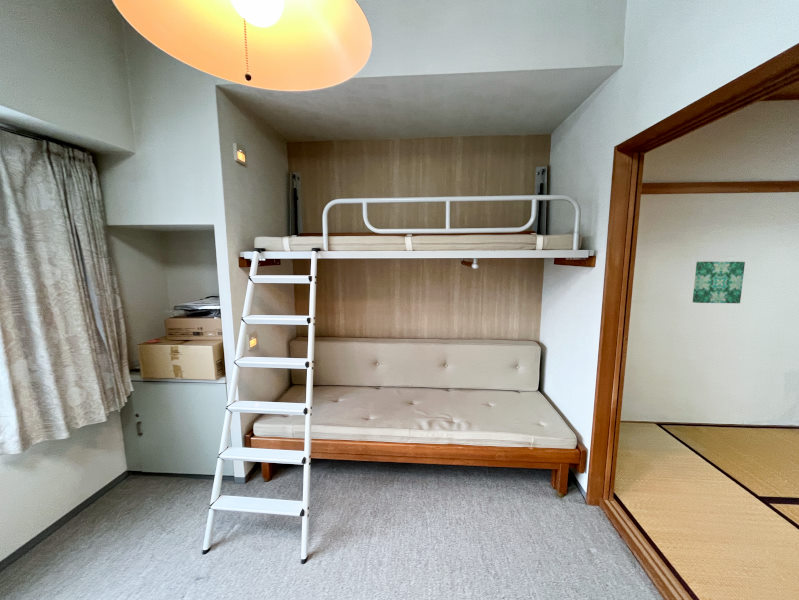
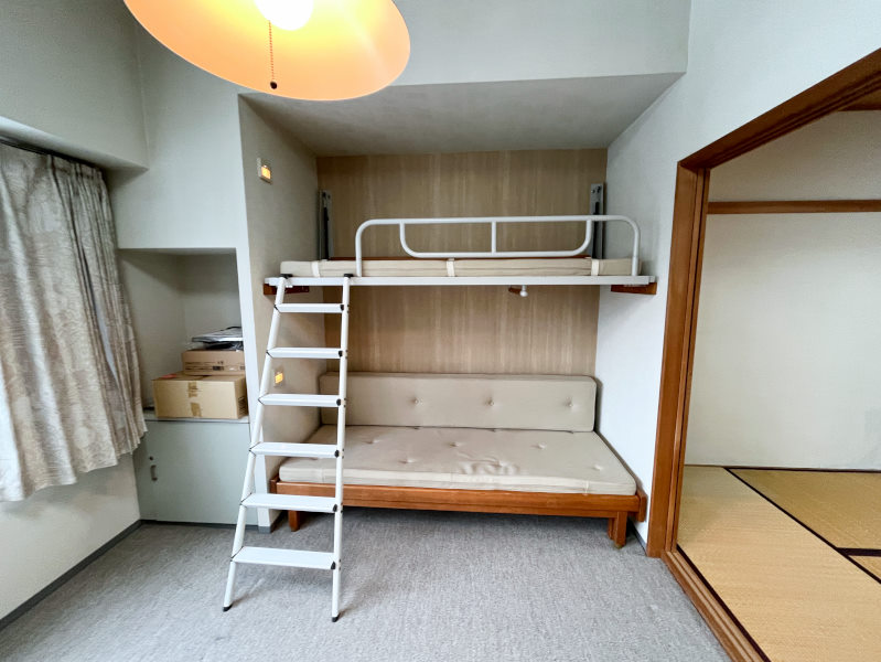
- wall art [692,261,746,304]
